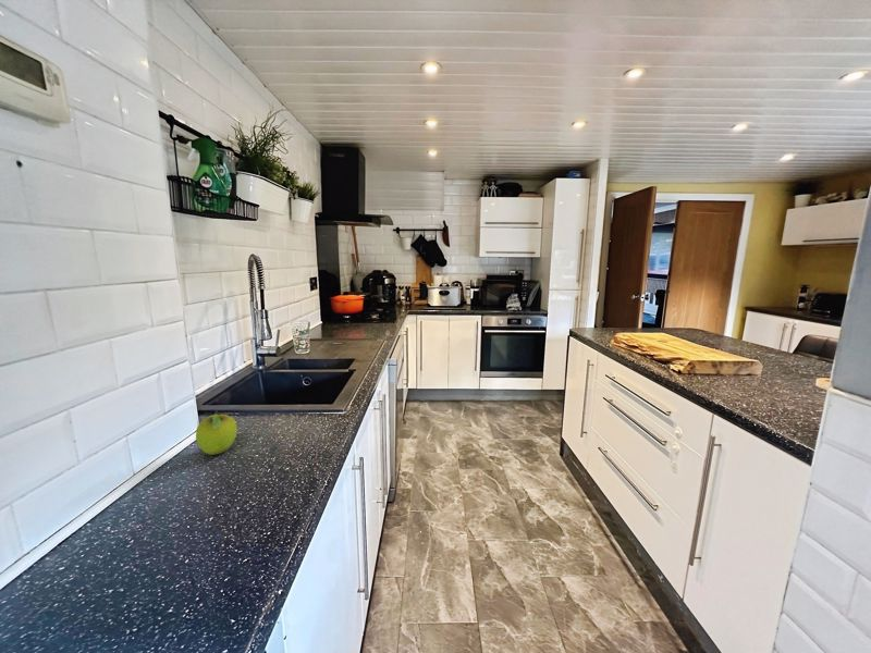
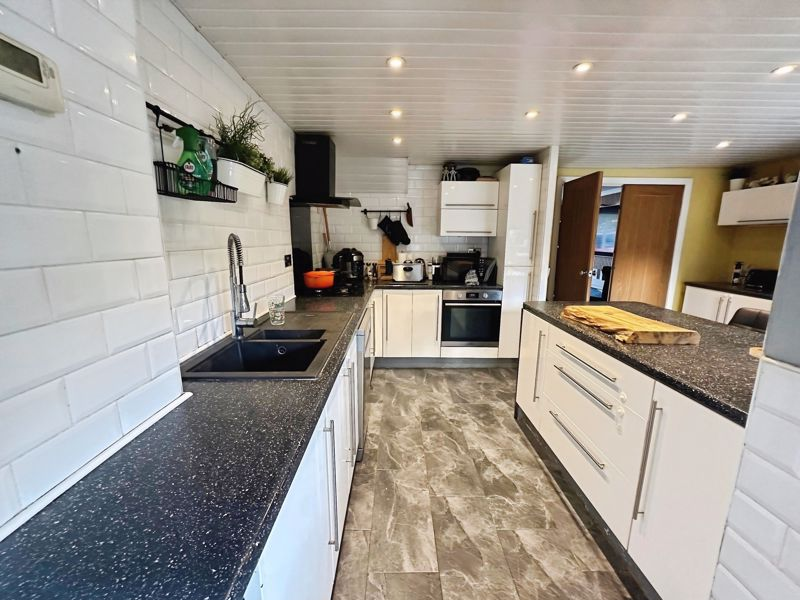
- fruit [195,409,237,456]
